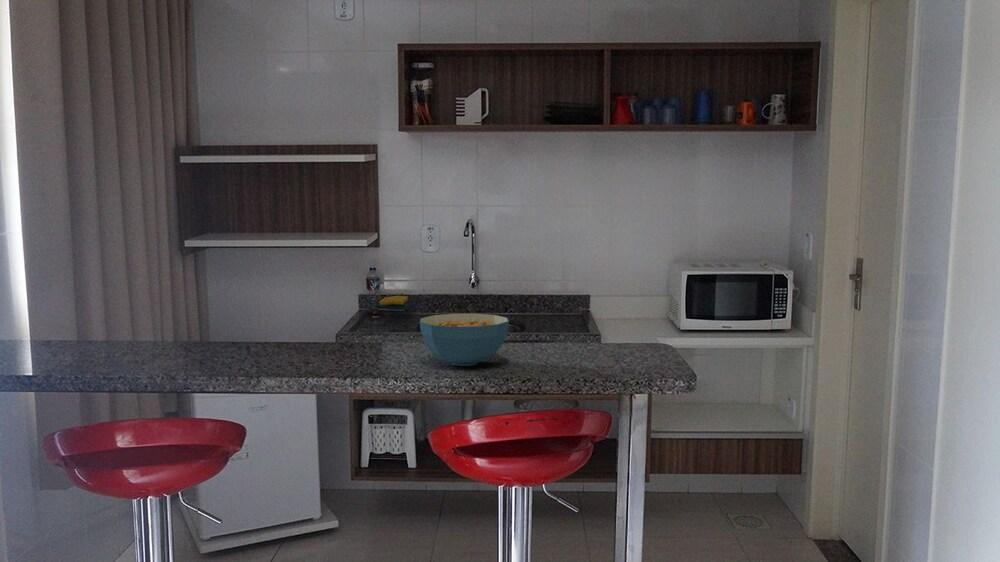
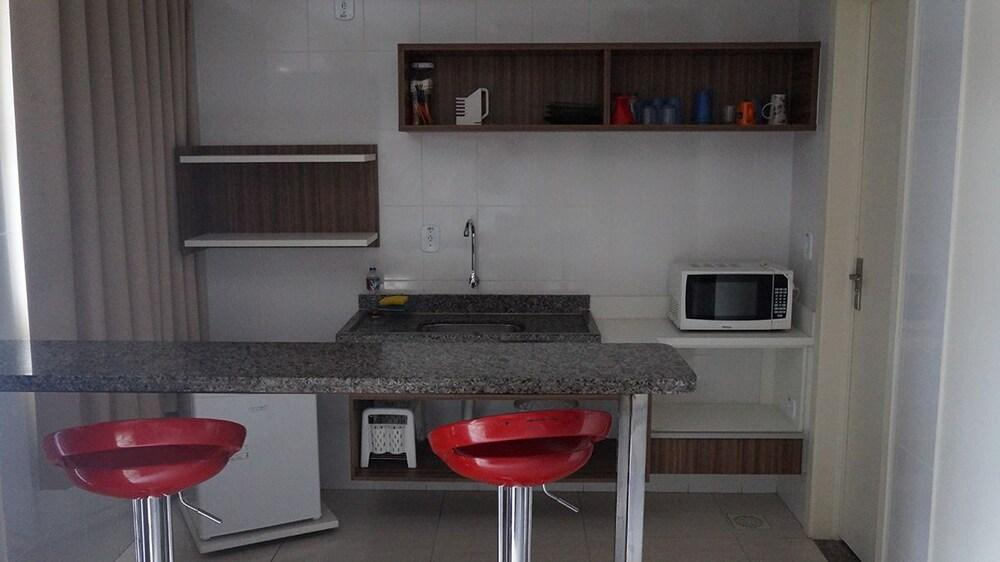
- cereal bowl [419,313,510,367]
